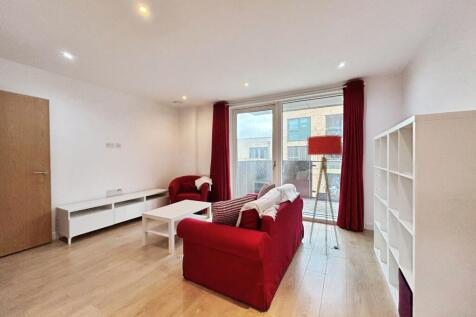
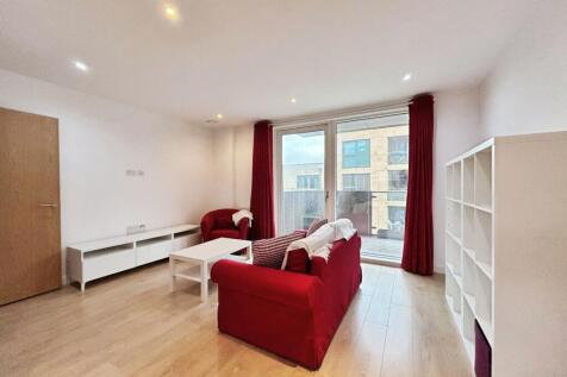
- floor lamp [307,134,343,256]
